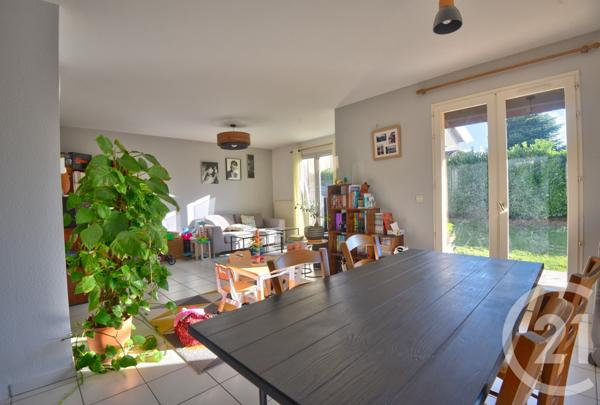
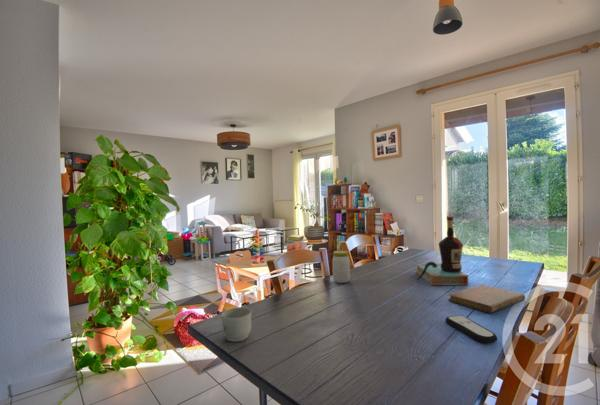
+ jar [331,249,351,284]
+ bottle [415,215,469,286]
+ mug [221,306,252,342]
+ notebook [447,284,526,314]
+ remote control [444,314,498,344]
